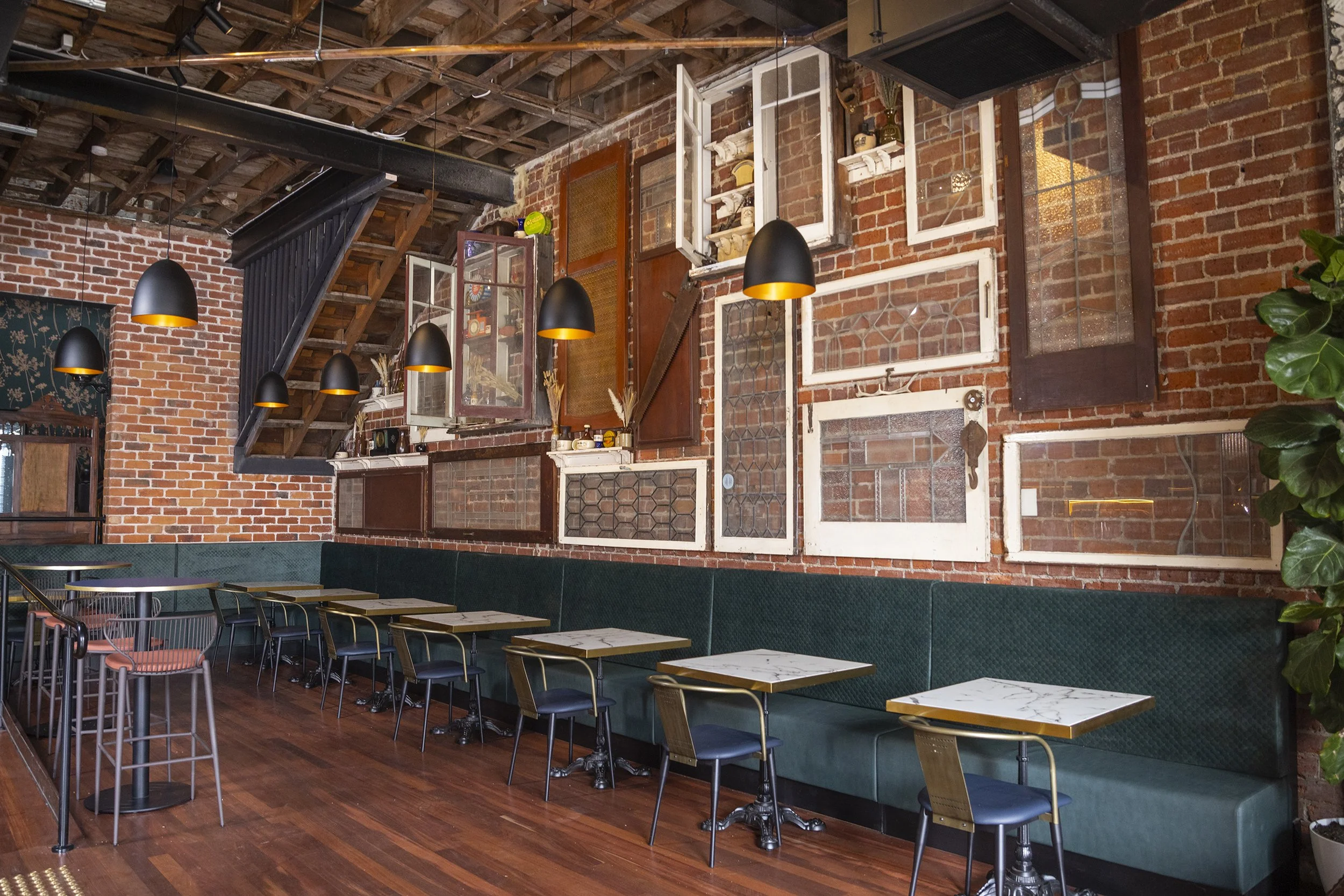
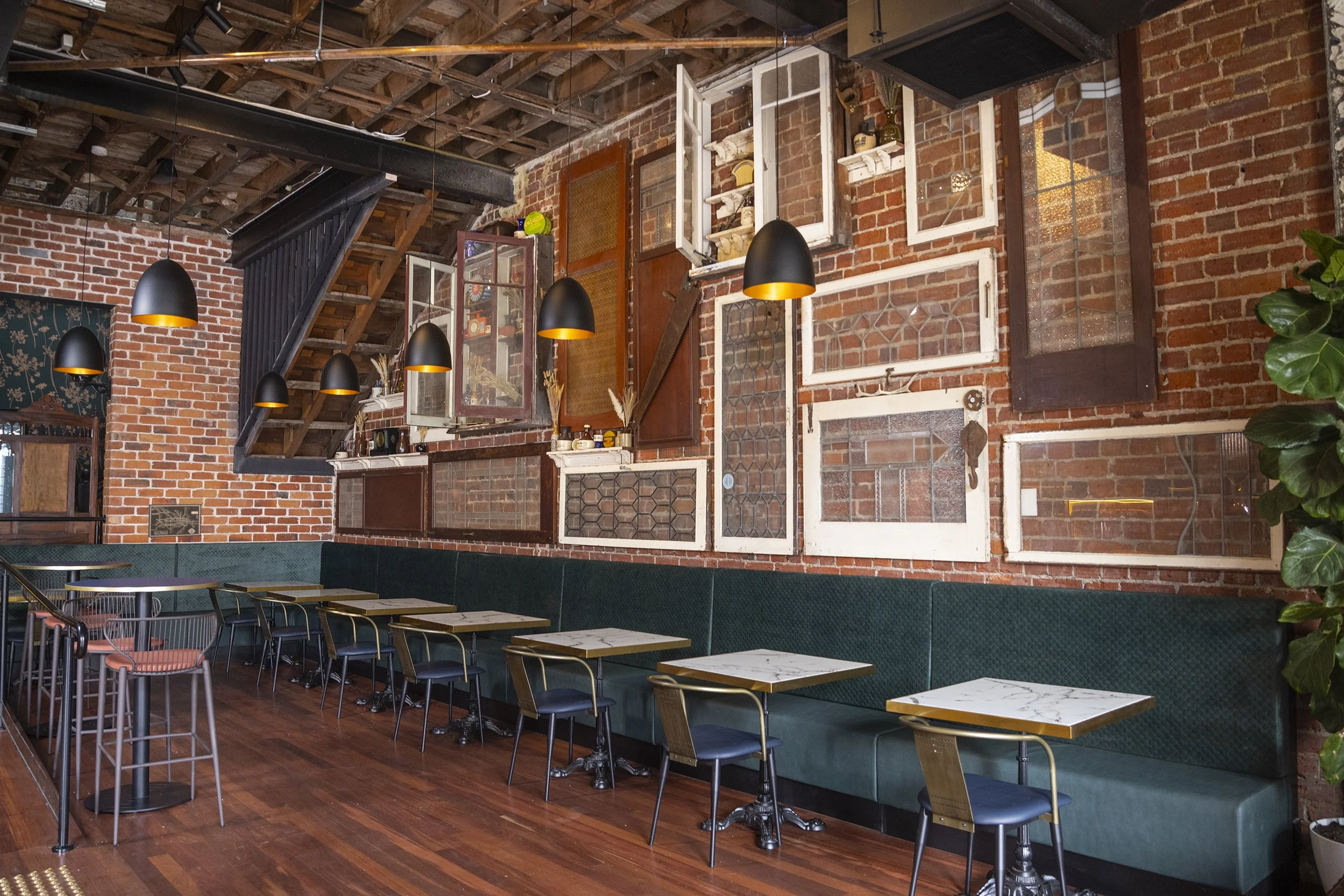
+ wall art [147,504,202,538]
